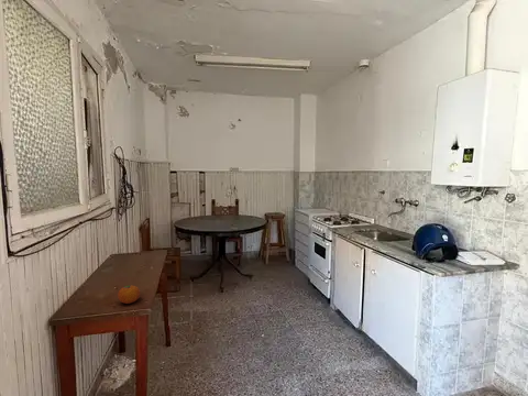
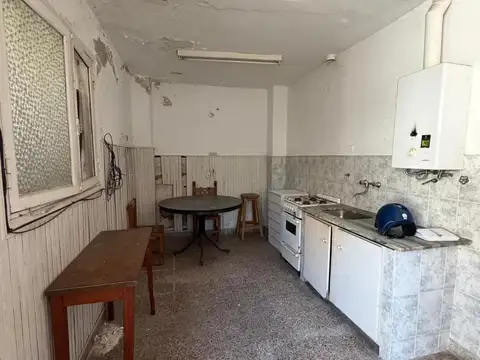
- fruit [117,284,141,305]
